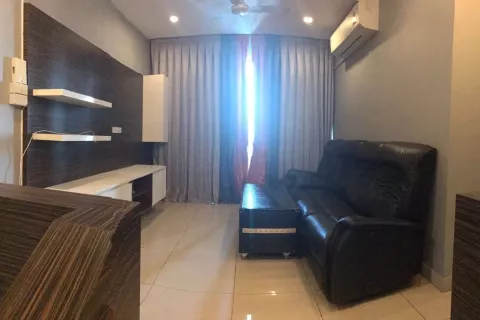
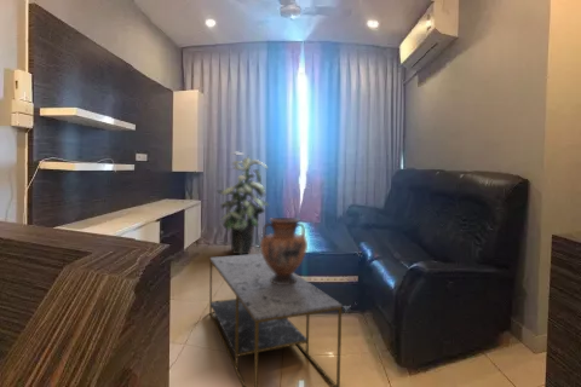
+ indoor plant [215,151,270,255]
+ vase [259,216,309,284]
+ coffee table [208,253,343,387]
